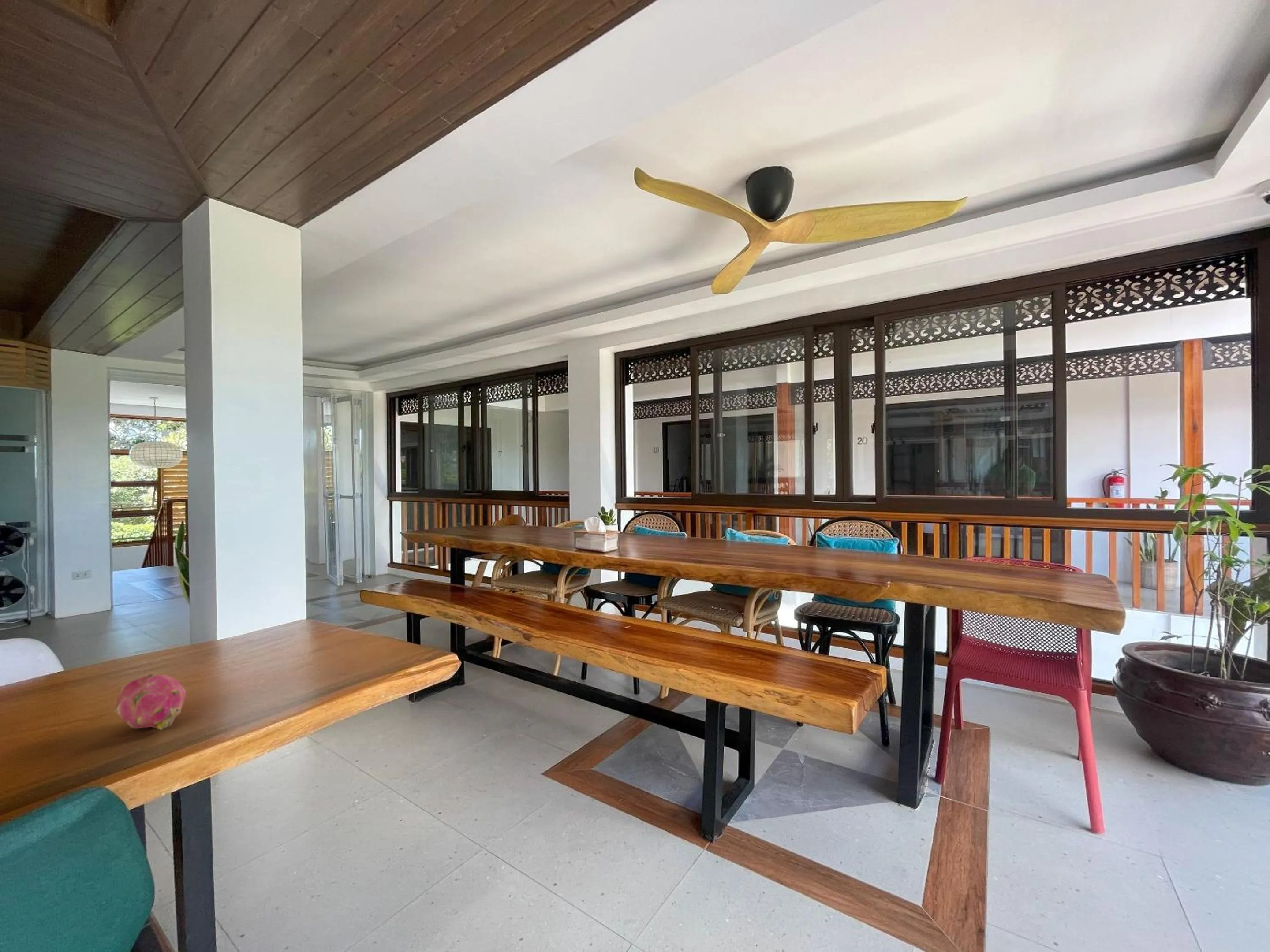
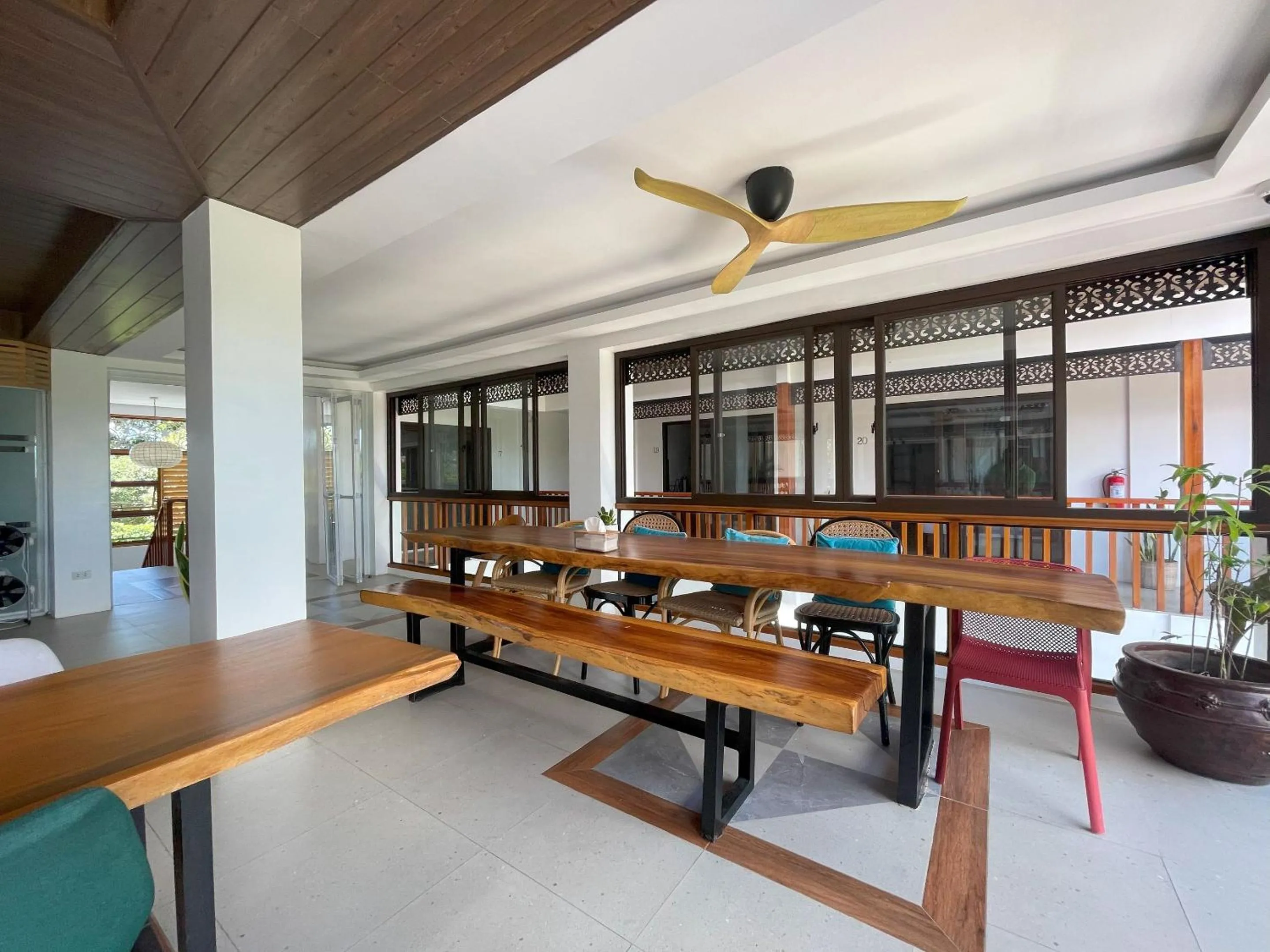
- fruit [113,674,187,731]
